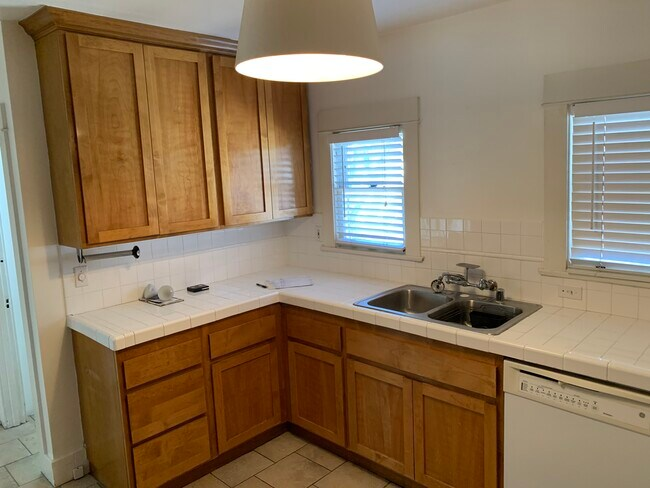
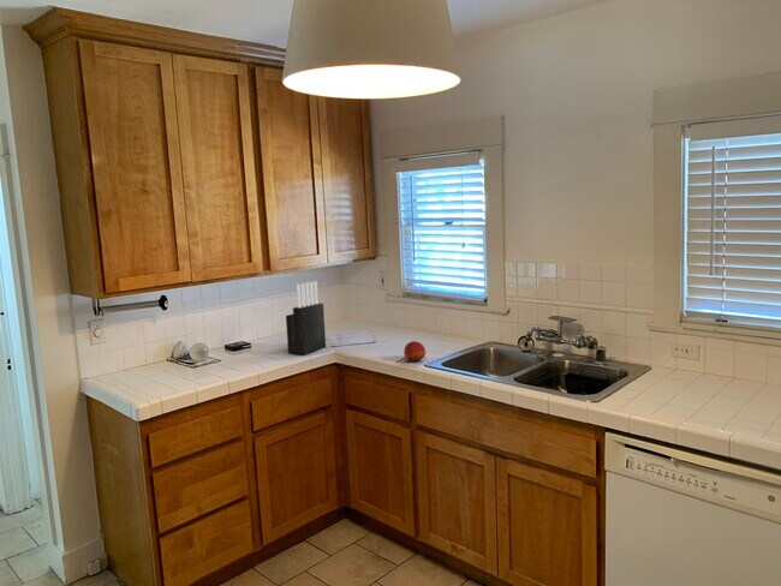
+ knife block [285,280,327,355]
+ fruit [403,340,427,363]
